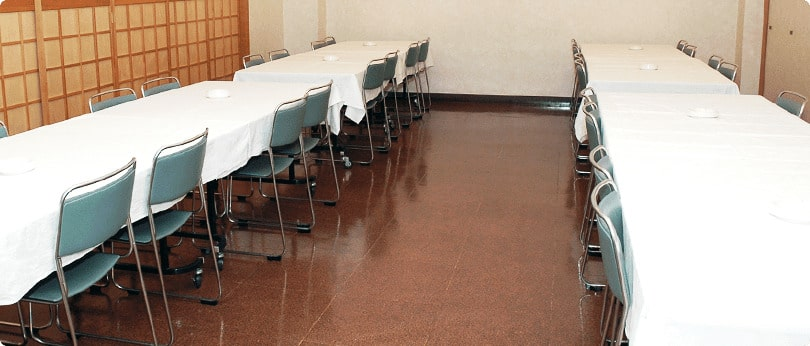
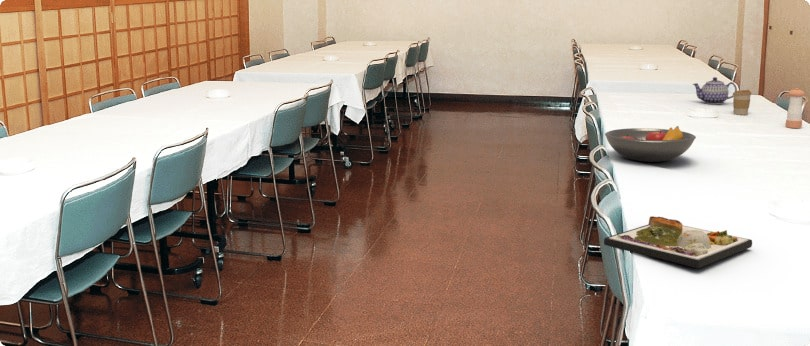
+ pepper shaker [785,87,805,129]
+ teapot [691,76,738,105]
+ coffee cup [732,89,753,116]
+ fruit bowl [604,125,697,163]
+ dinner plate [603,215,753,269]
